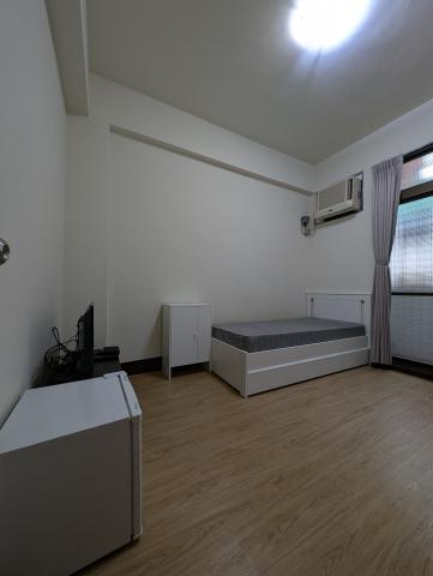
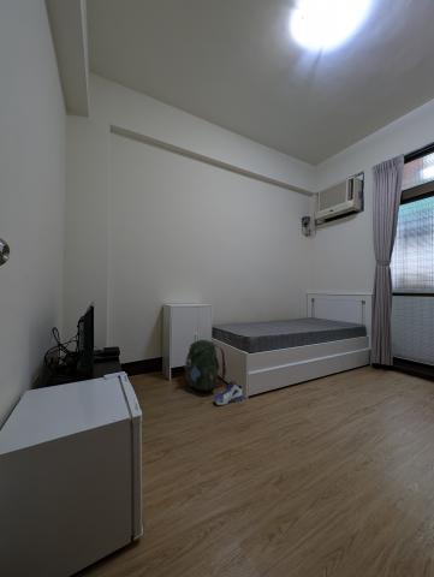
+ sneaker [213,380,245,406]
+ backpack [183,339,227,391]
